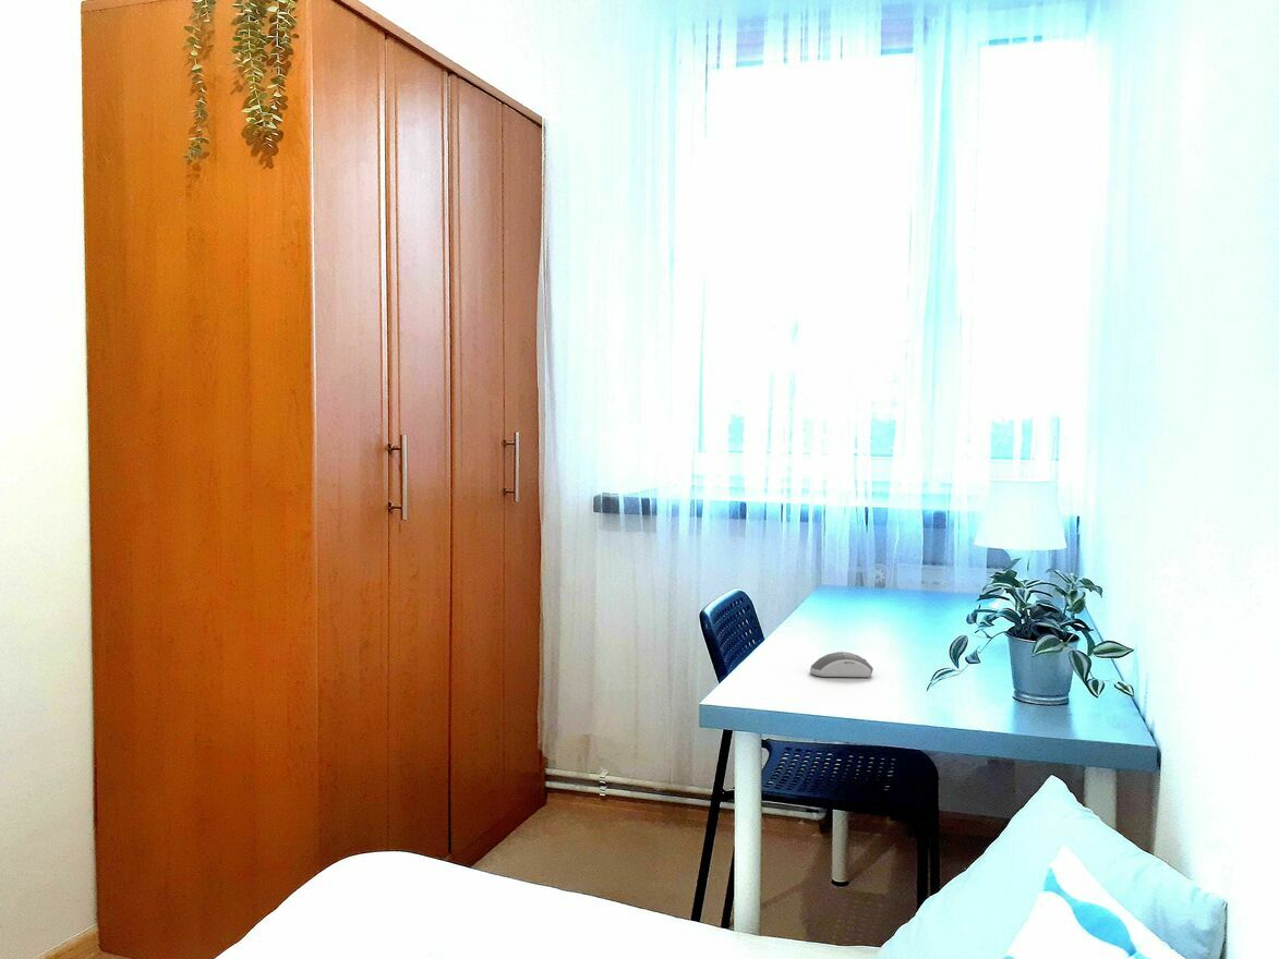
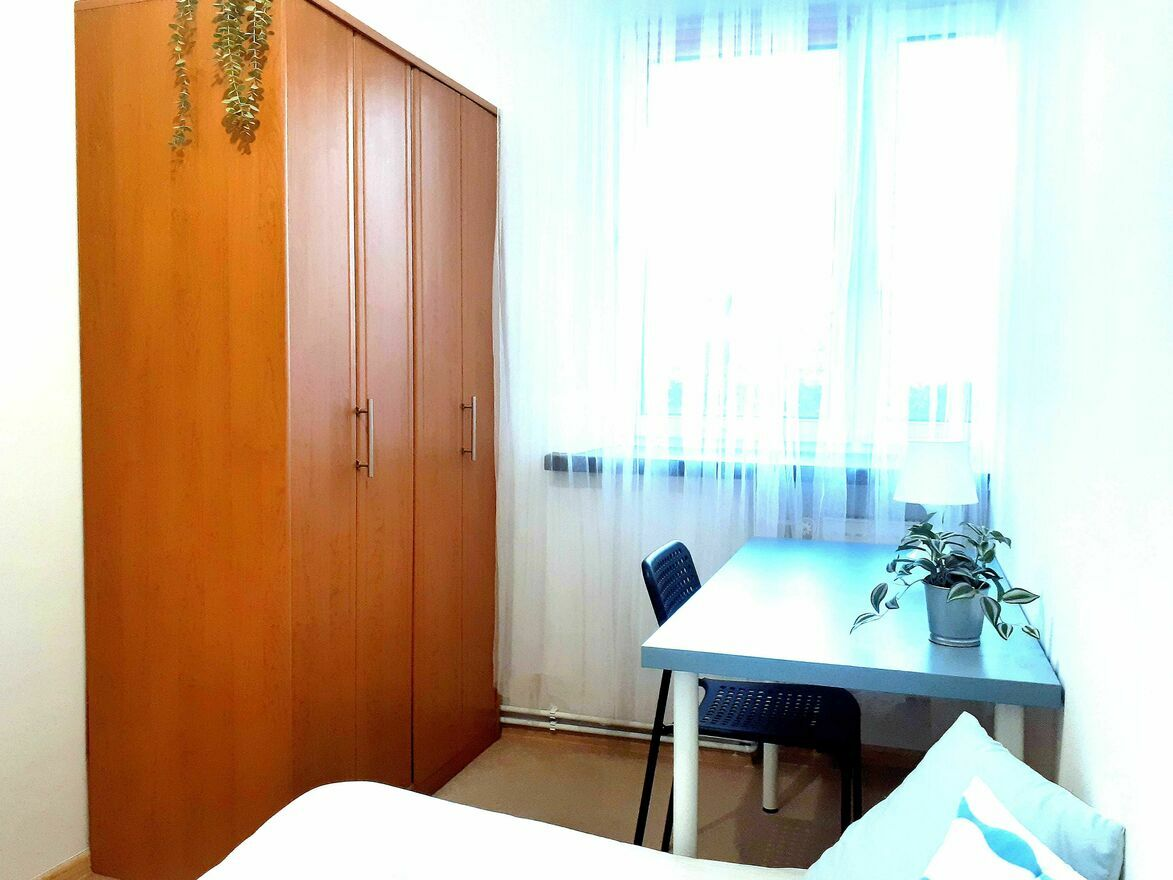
- computer mouse [809,651,874,678]
